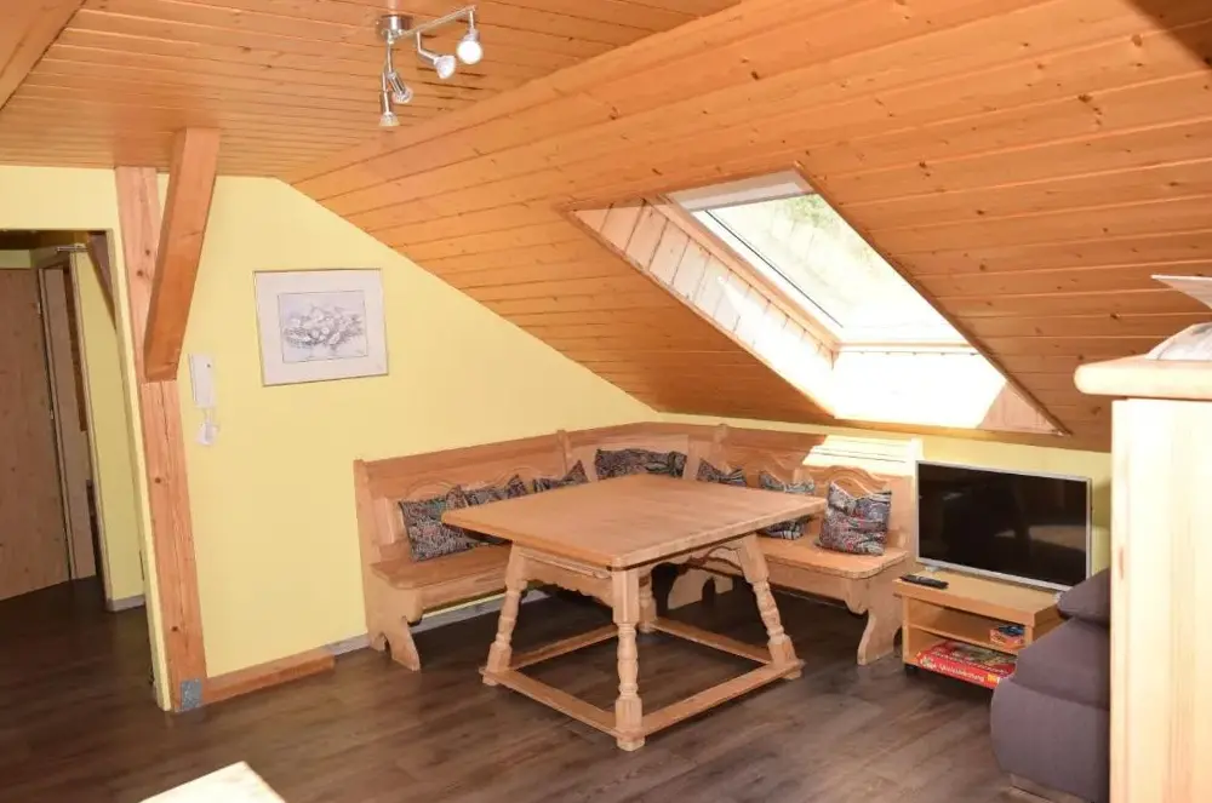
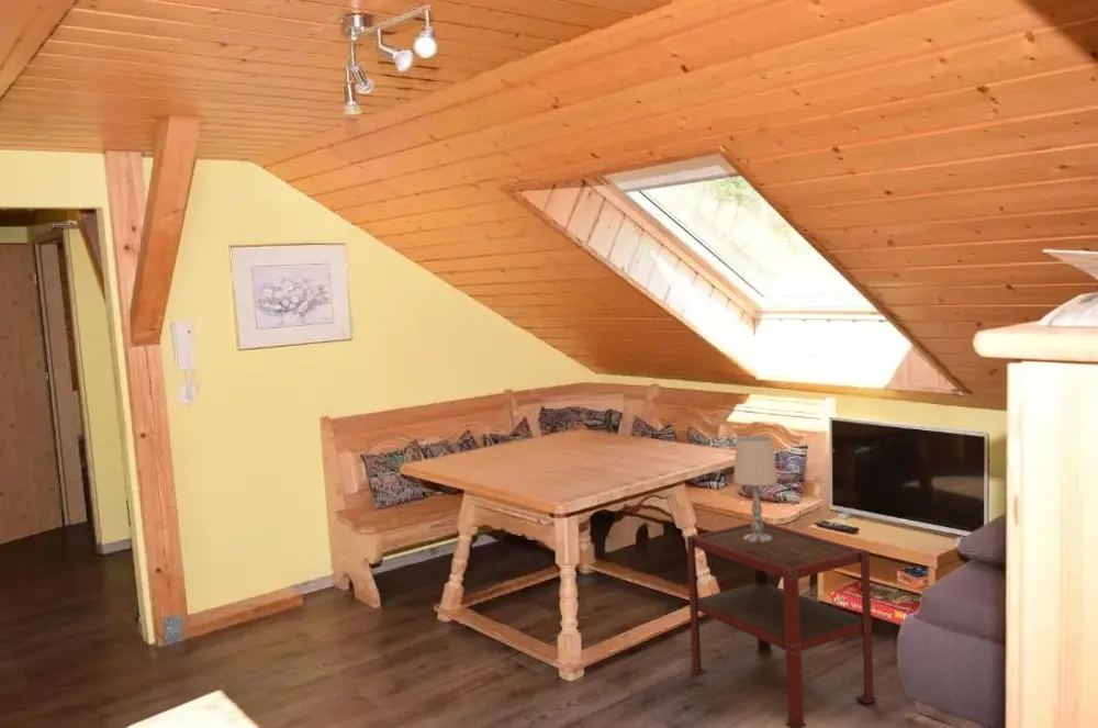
+ side table [685,519,878,728]
+ table lamp [732,435,778,542]
